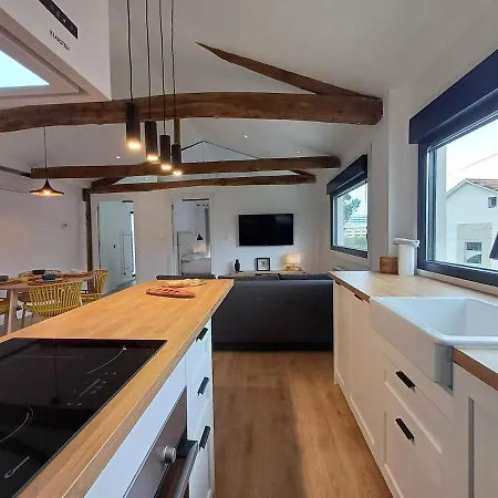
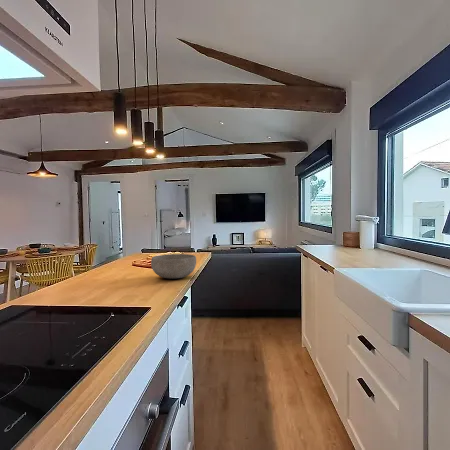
+ bowl [150,253,197,280]
